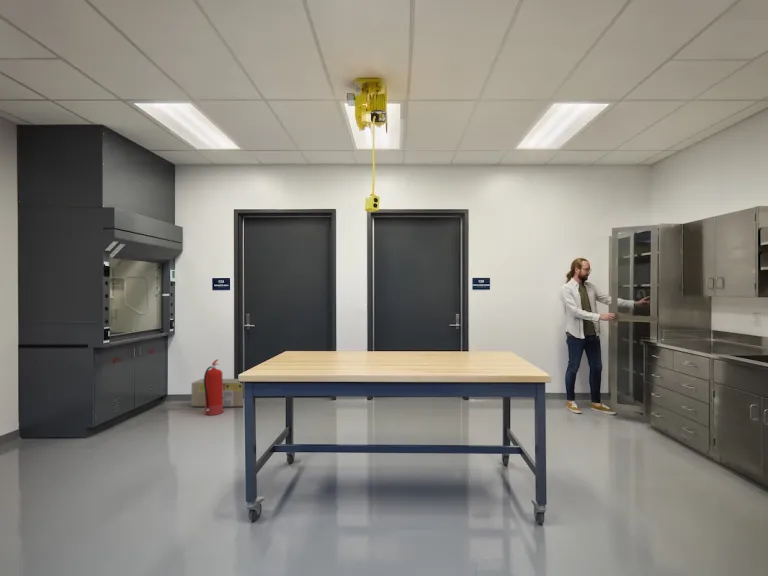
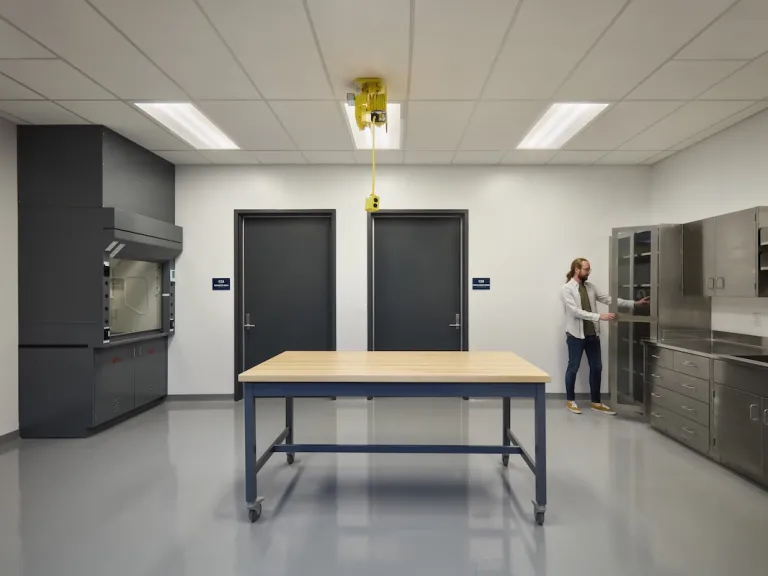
- fire extinguisher [203,359,224,416]
- cardboard box [190,378,244,408]
